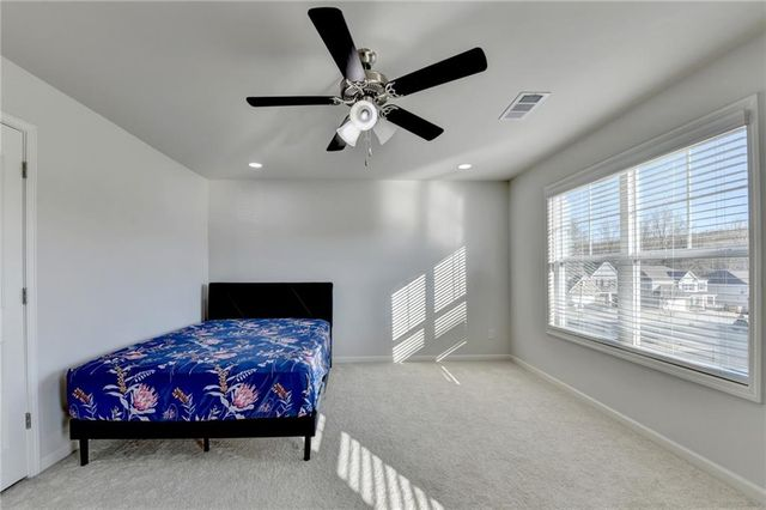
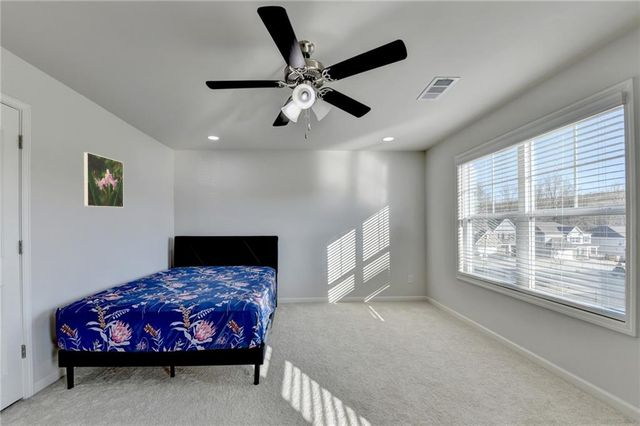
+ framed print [83,151,125,208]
